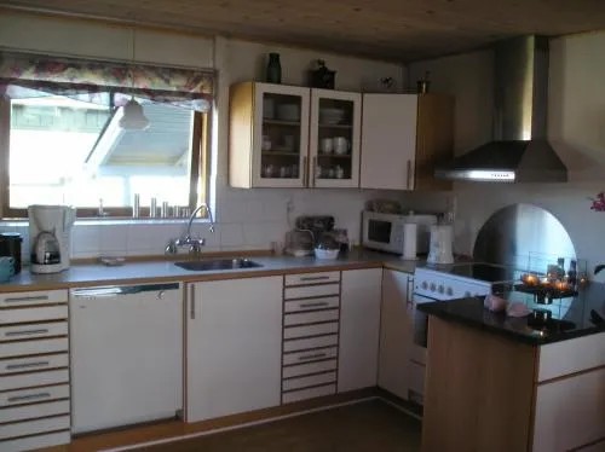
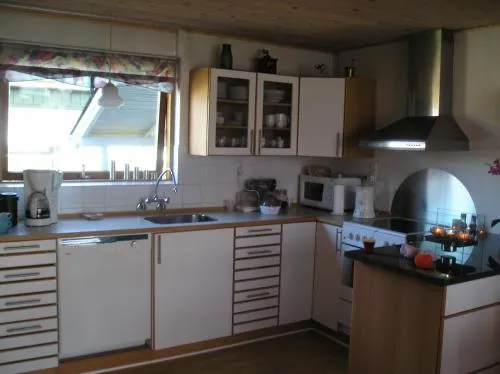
+ cup [362,228,380,254]
+ fruit [414,251,434,269]
